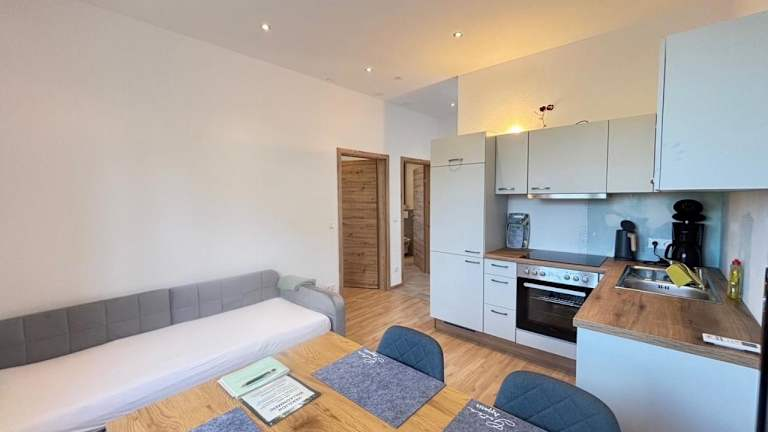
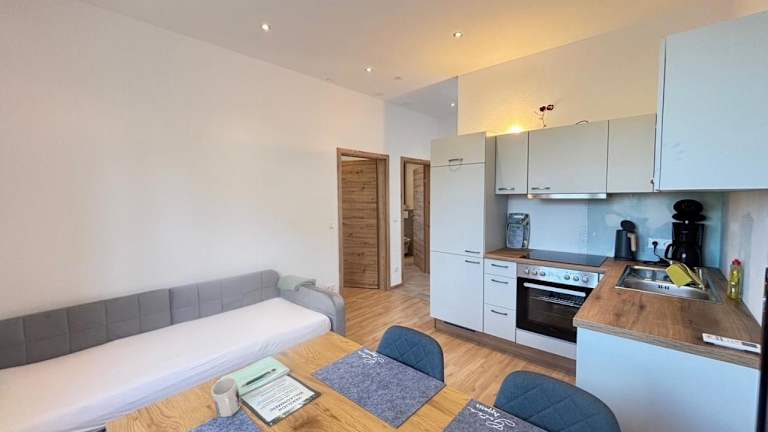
+ mug [210,376,242,418]
